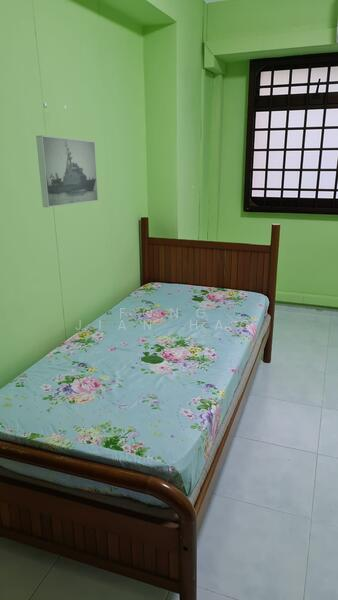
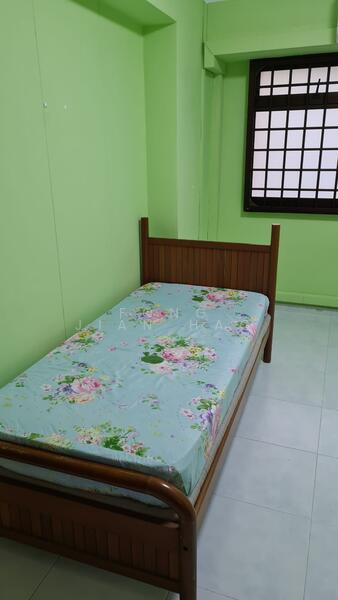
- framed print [35,135,99,208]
